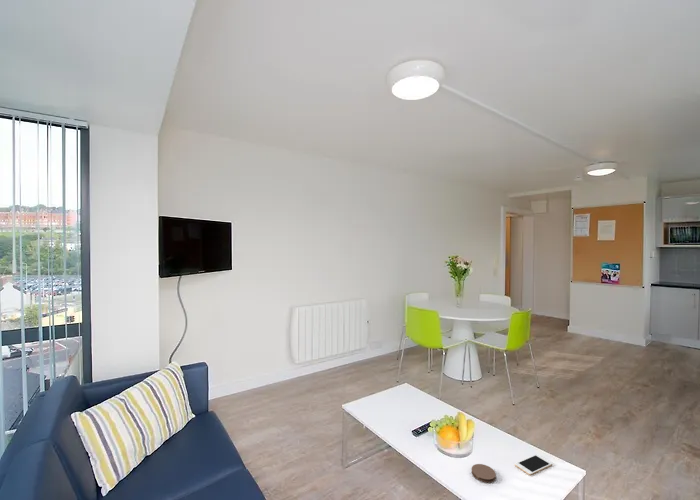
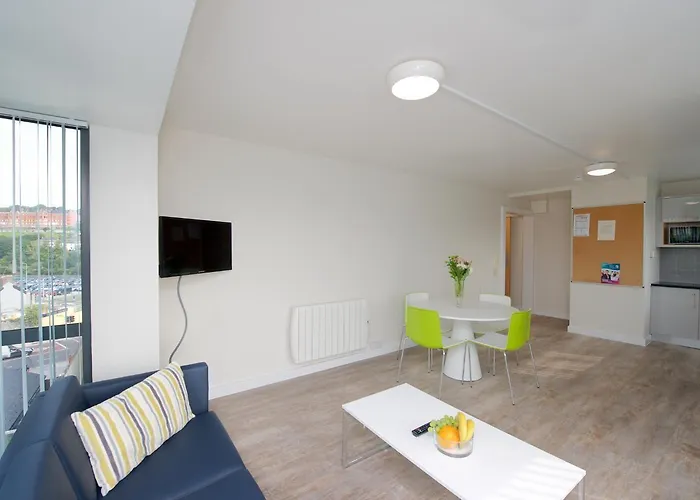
- coaster [471,463,497,484]
- cell phone [514,453,553,476]
